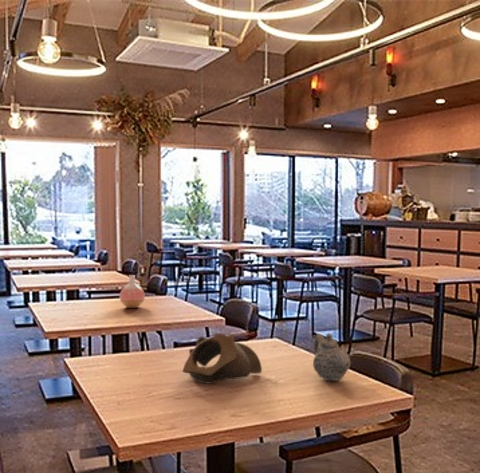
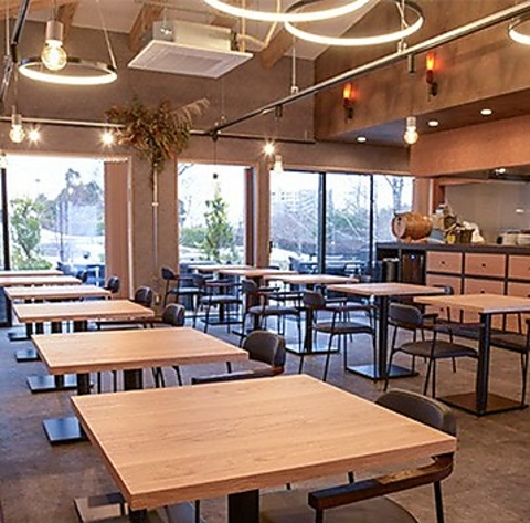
- teapot [312,332,352,382]
- vase [119,274,146,309]
- decorative bowl [182,332,263,385]
